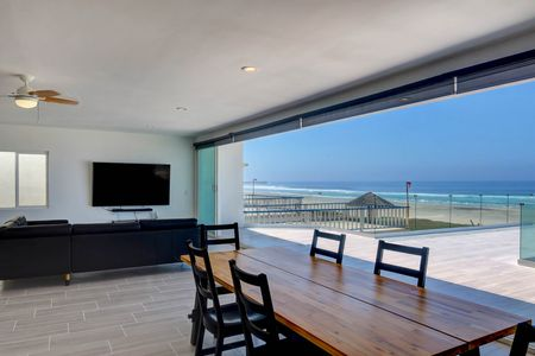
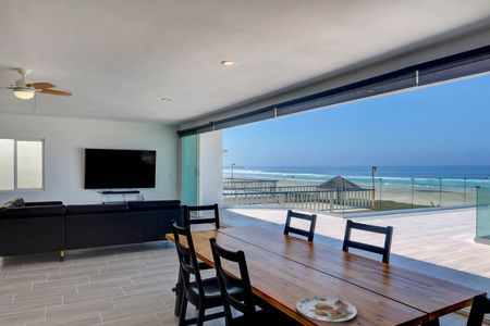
+ plate [295,294,358,323]
